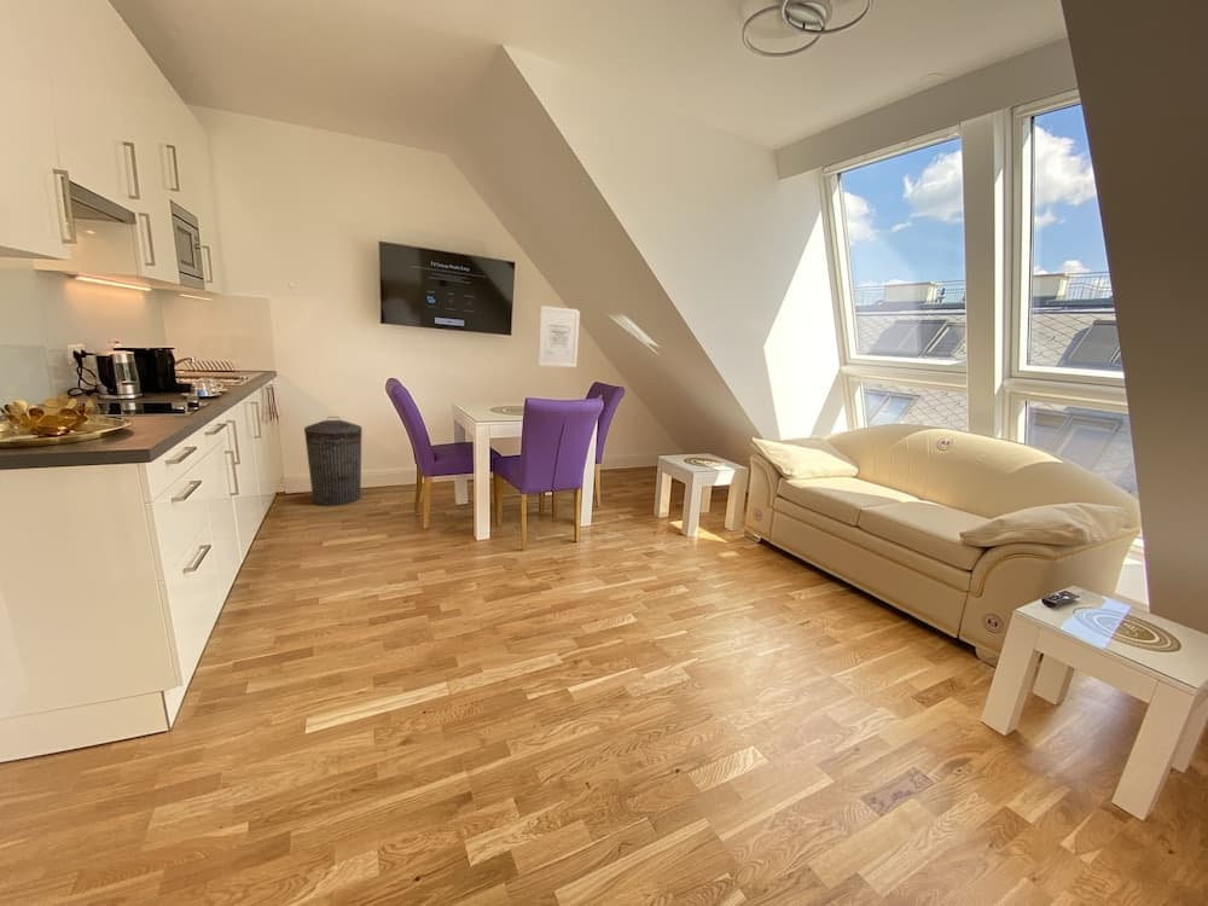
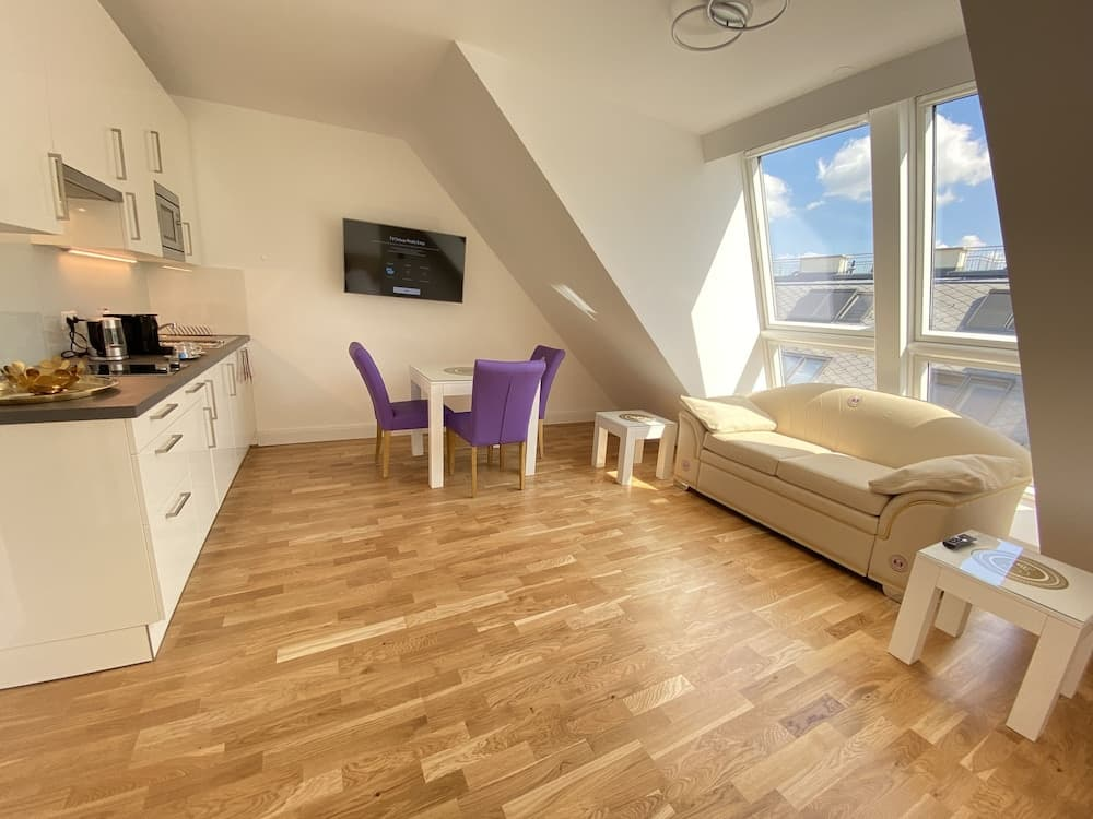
- wall art [538,304,581,368]
- trash can [303,416,364,507]
